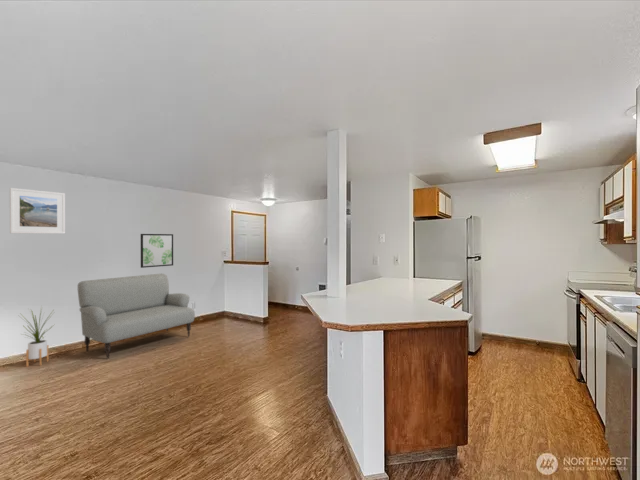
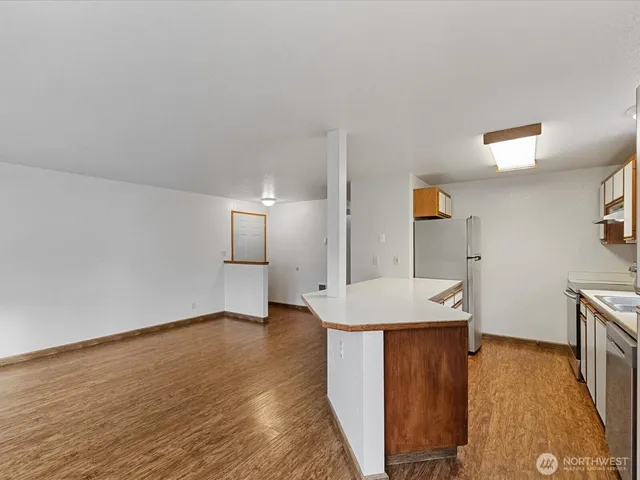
- house plant [18,305,54,368]
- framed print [9,187,66,235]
- sofa [77,273,196,360]
- wall art [140,233,174,269]
